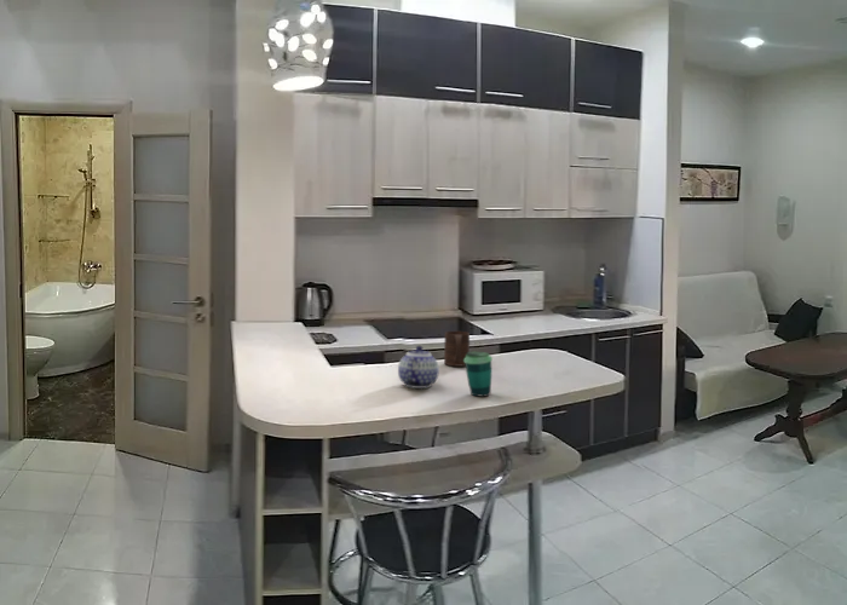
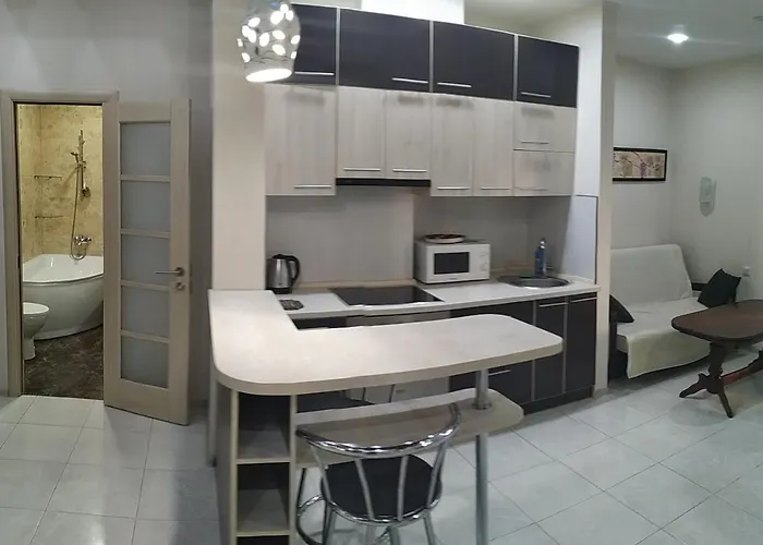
- teapot [397,345,440,390]
- cup [443,330,471,368]
- cup [465,351,494,398]
